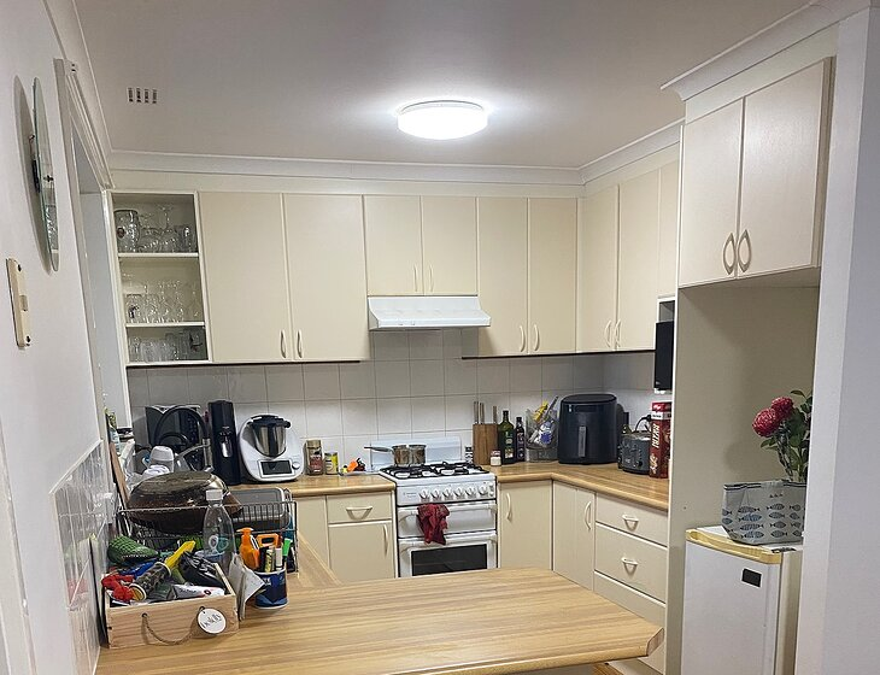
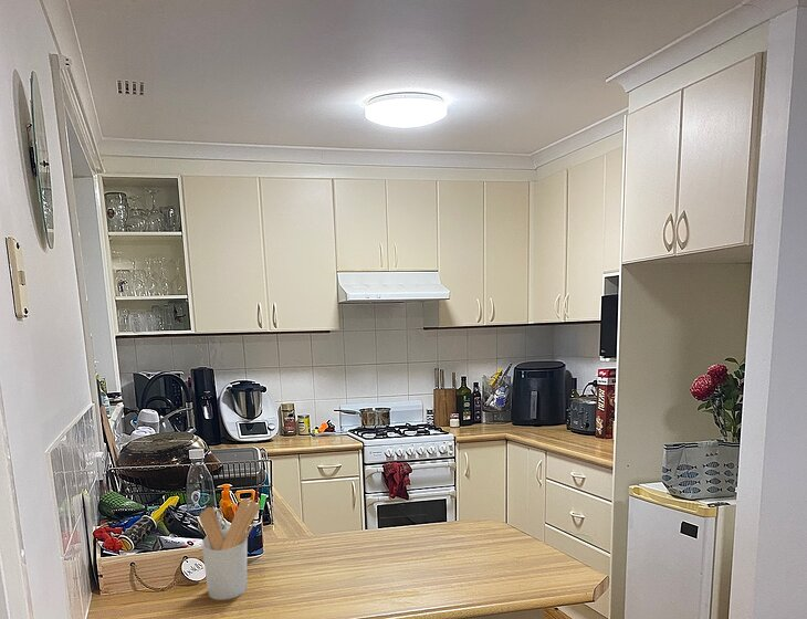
+ utensil holder [198,497,261,601]
